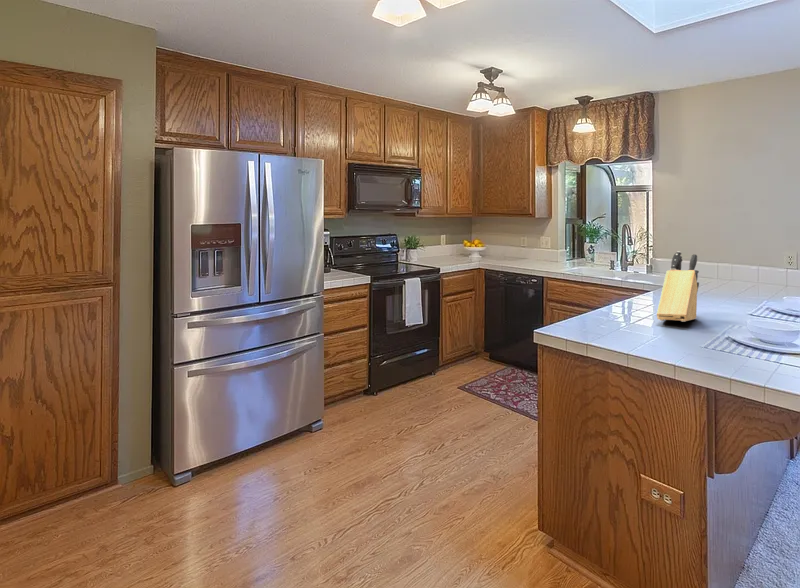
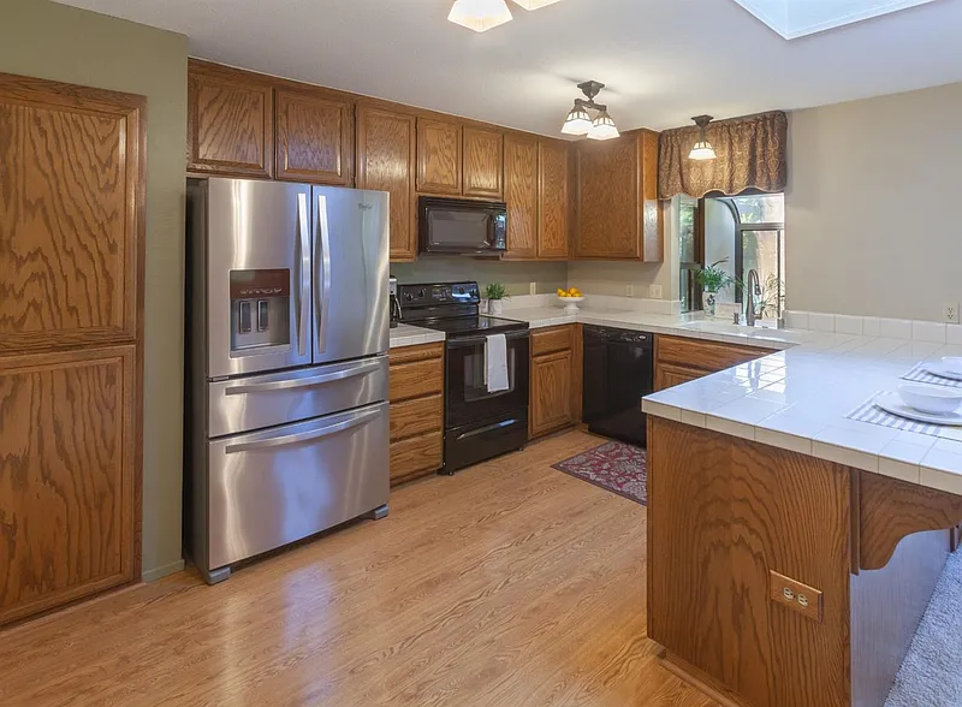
- knife block [656,250,700,323]
